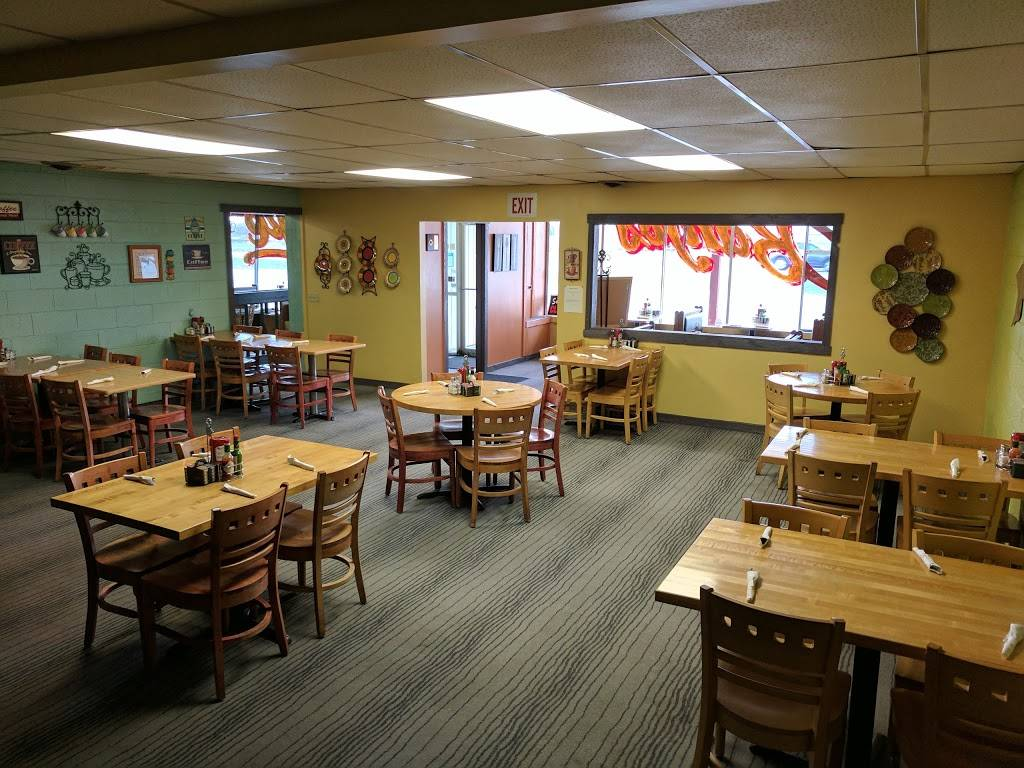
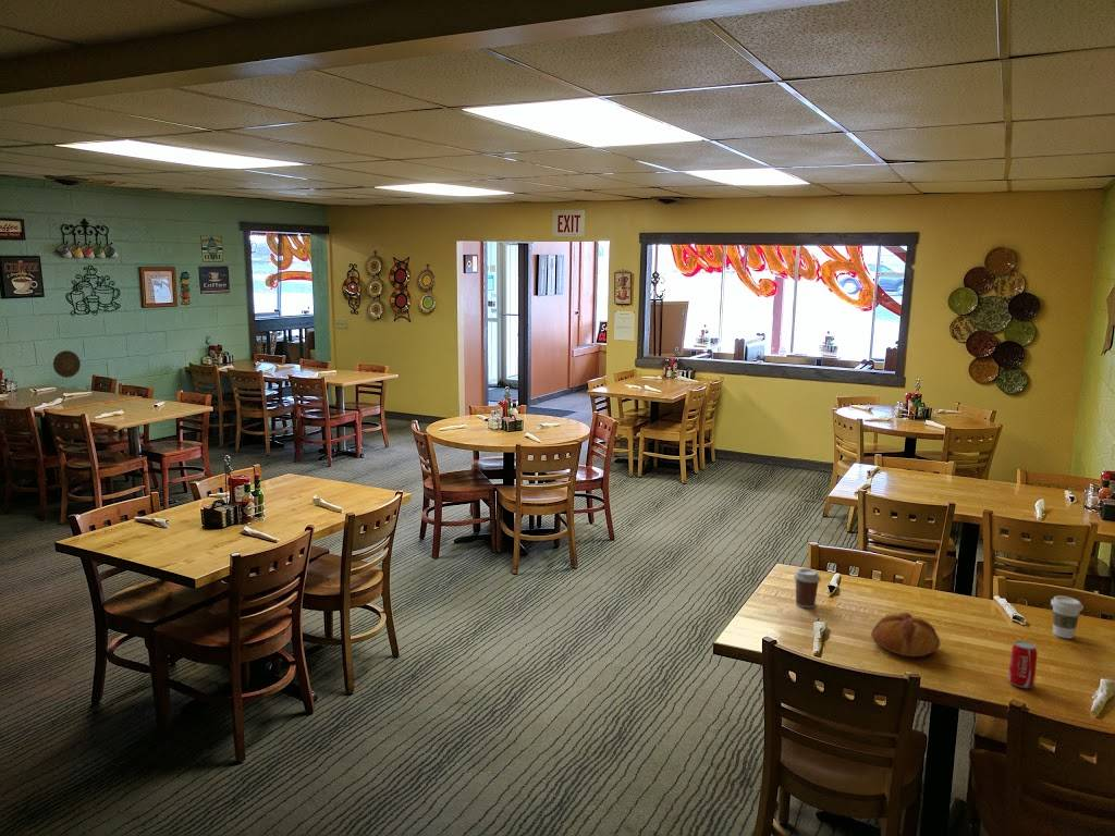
+ decorative plate [52,349,82,379]
+ bread [870,612,942,657]
+ beverage can [1007,640,1039,689]
+ coffee cup [793,567,822,608]
+ coffee cup [1050,594,1085,640]
